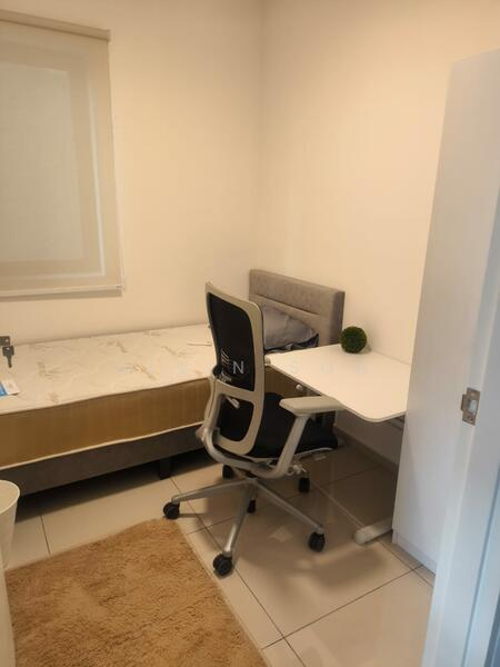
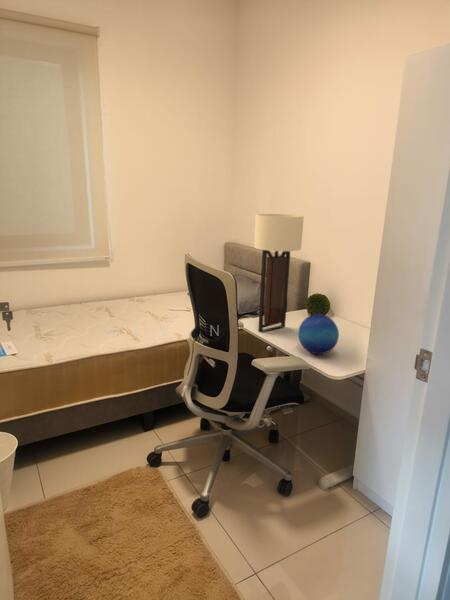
+ decorative ball [297,313,340,355]
+ wall sconce [253,213,305,334]
